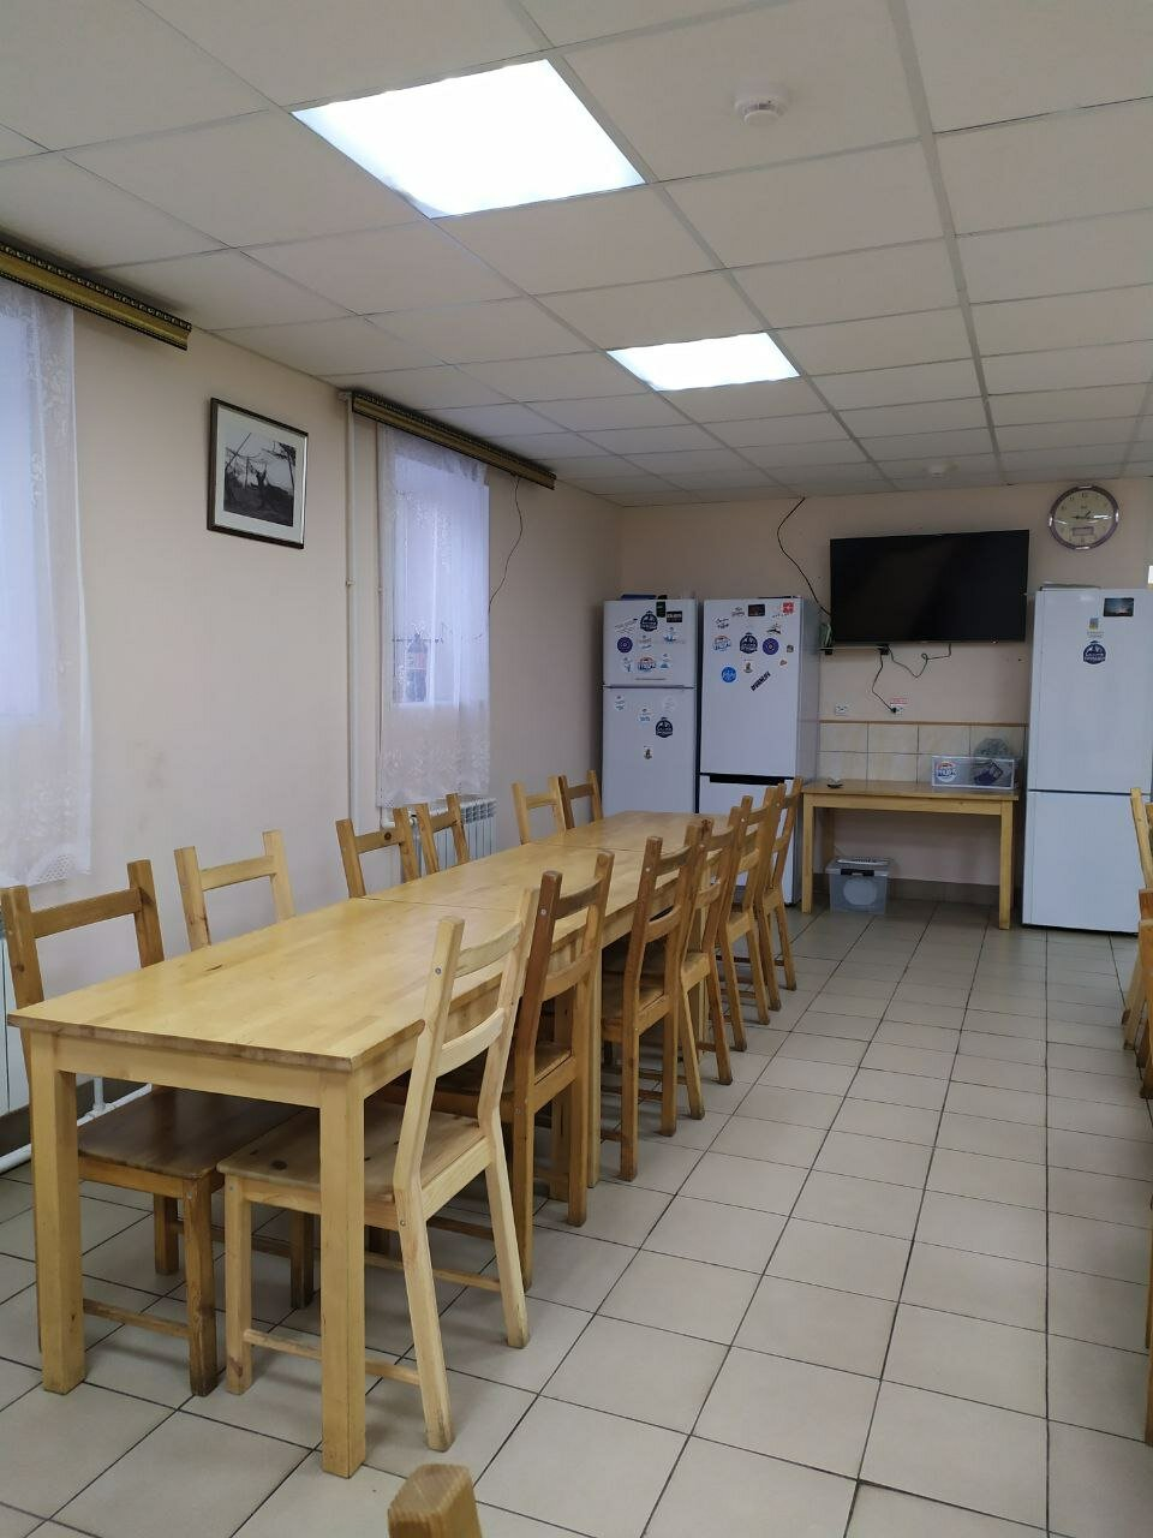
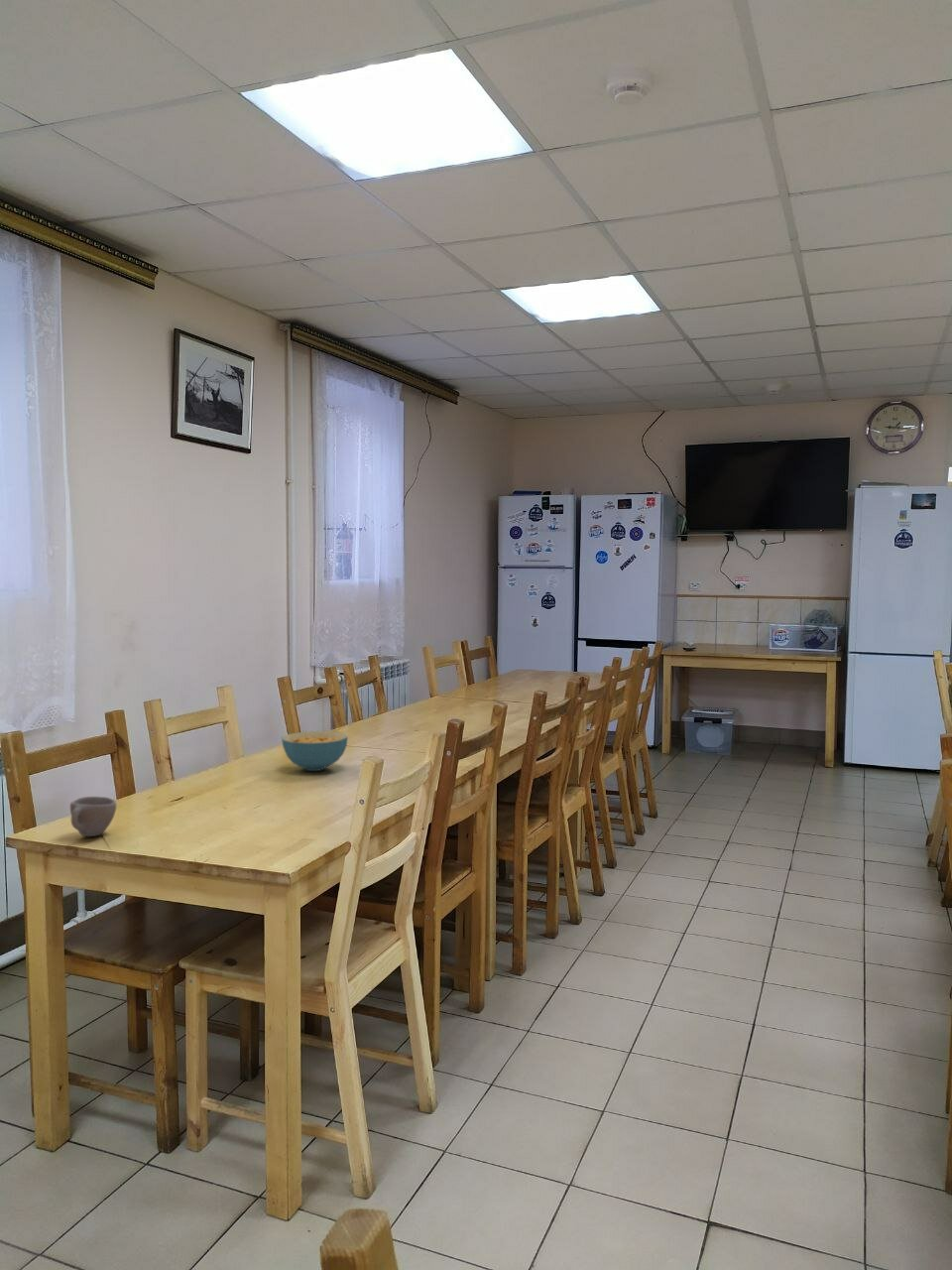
+ cereal bowl [281,730,349,772]
+ cup [69,796,117,837]
